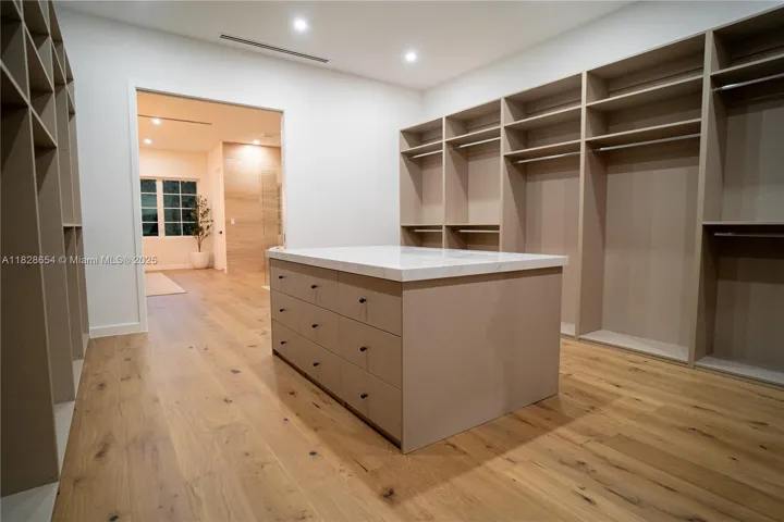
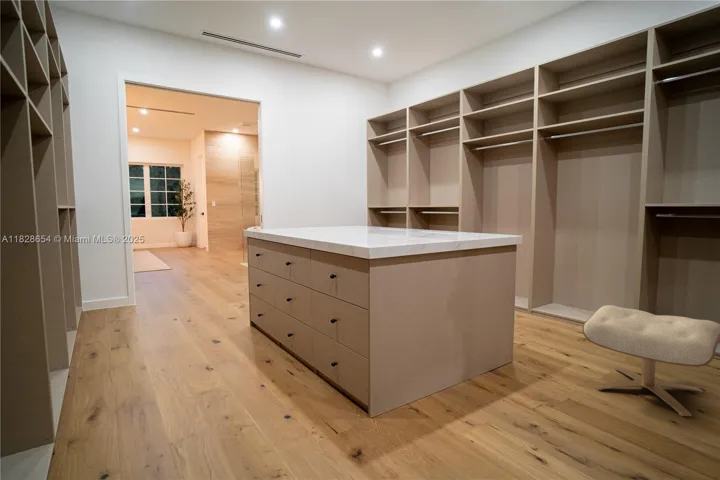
+ ottoman [582,304,720,417]
